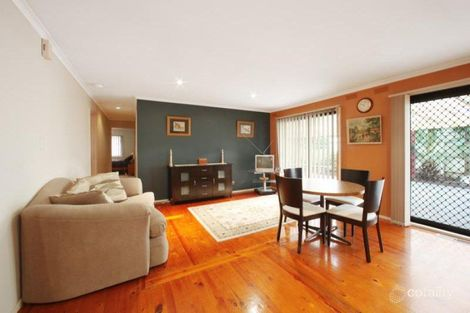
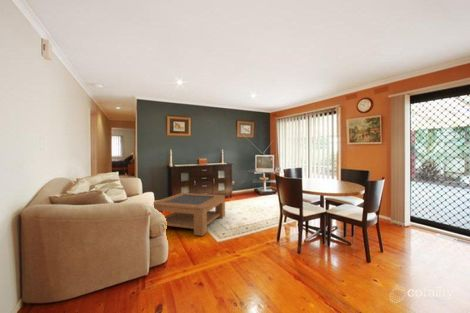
+ coffee table [153,192,226,237]
